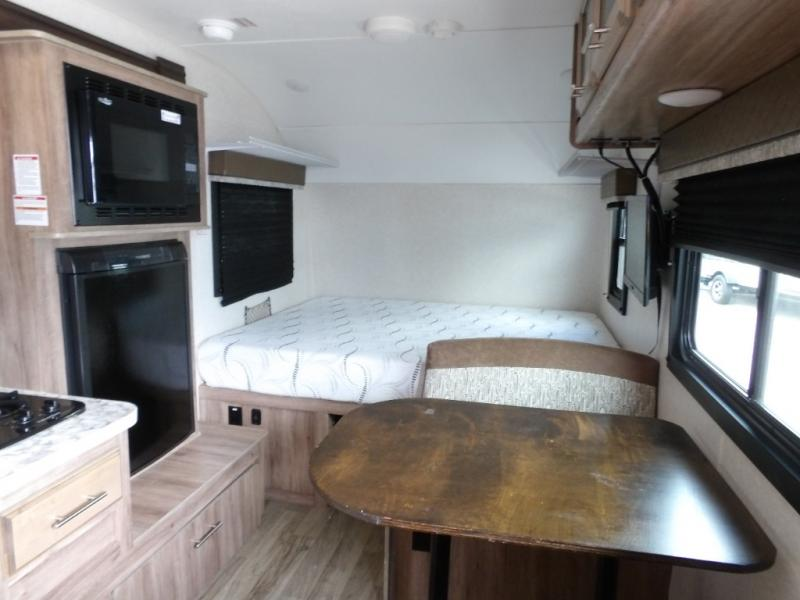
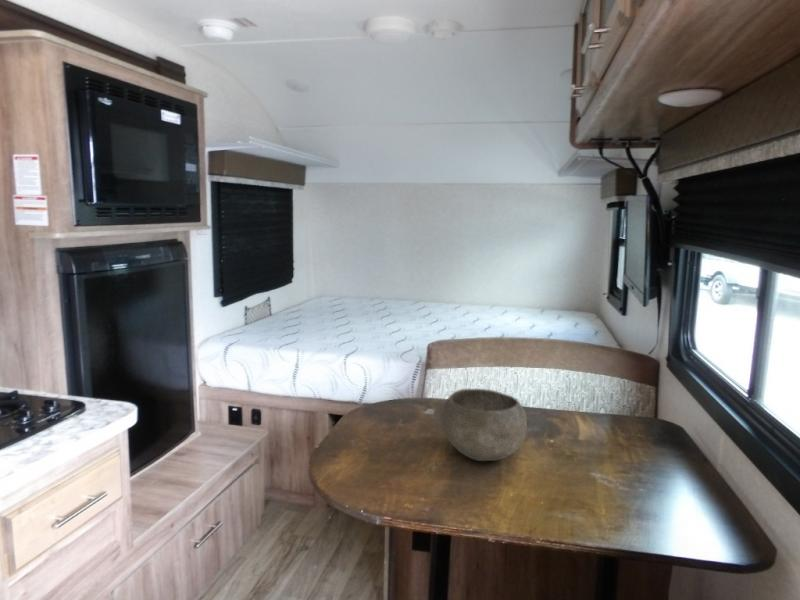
+ bowl [439,388,528,462]
